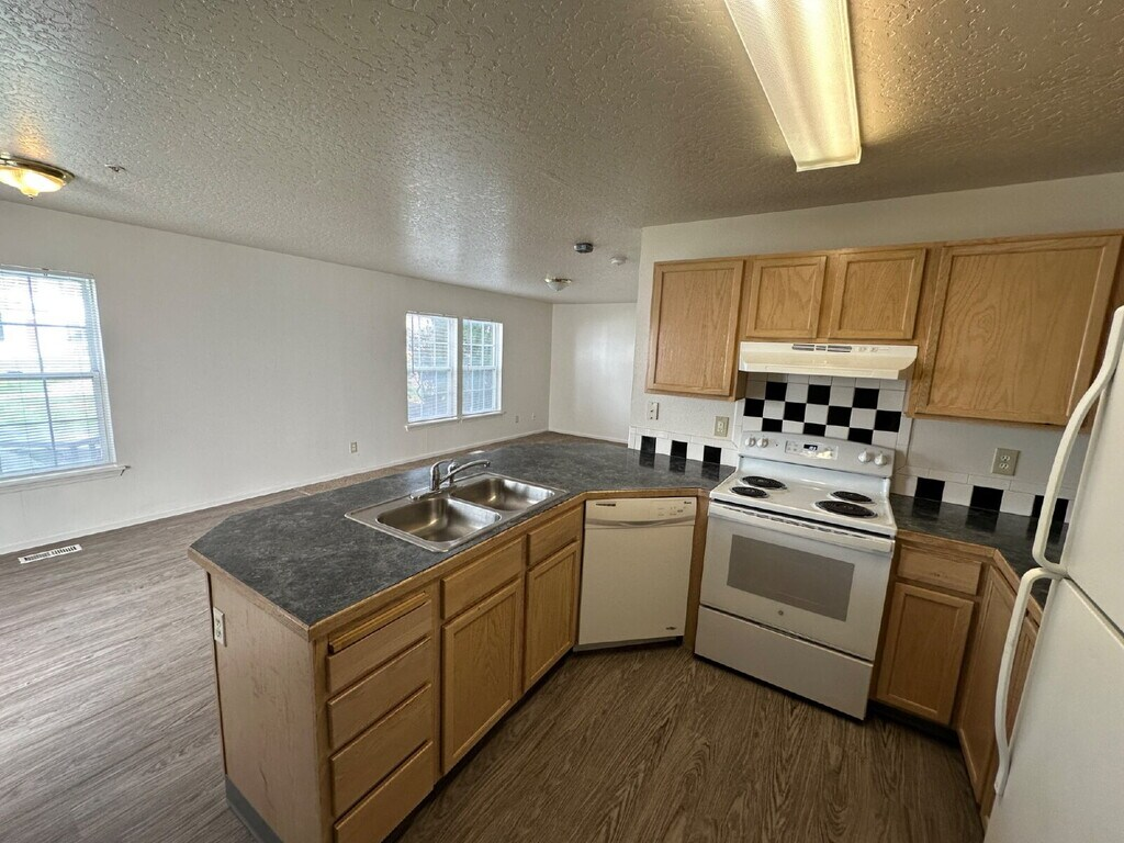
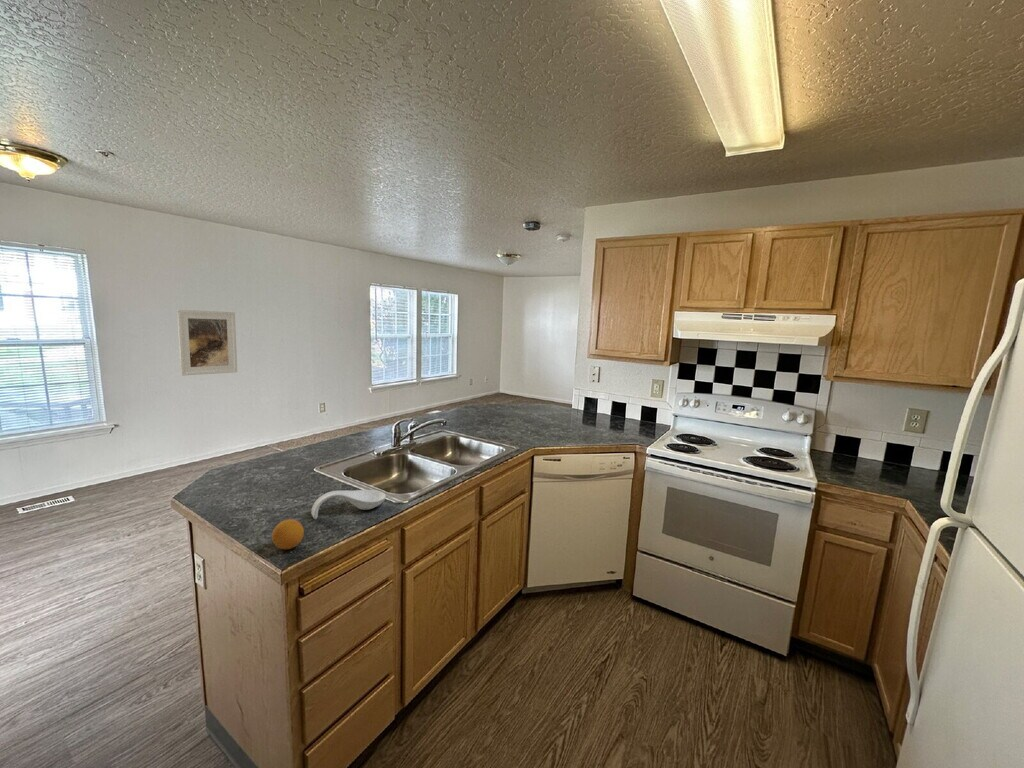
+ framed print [176,309,238,377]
+ spoon rest [310,489,387,520]
+ fruit [271,518,305,550]
